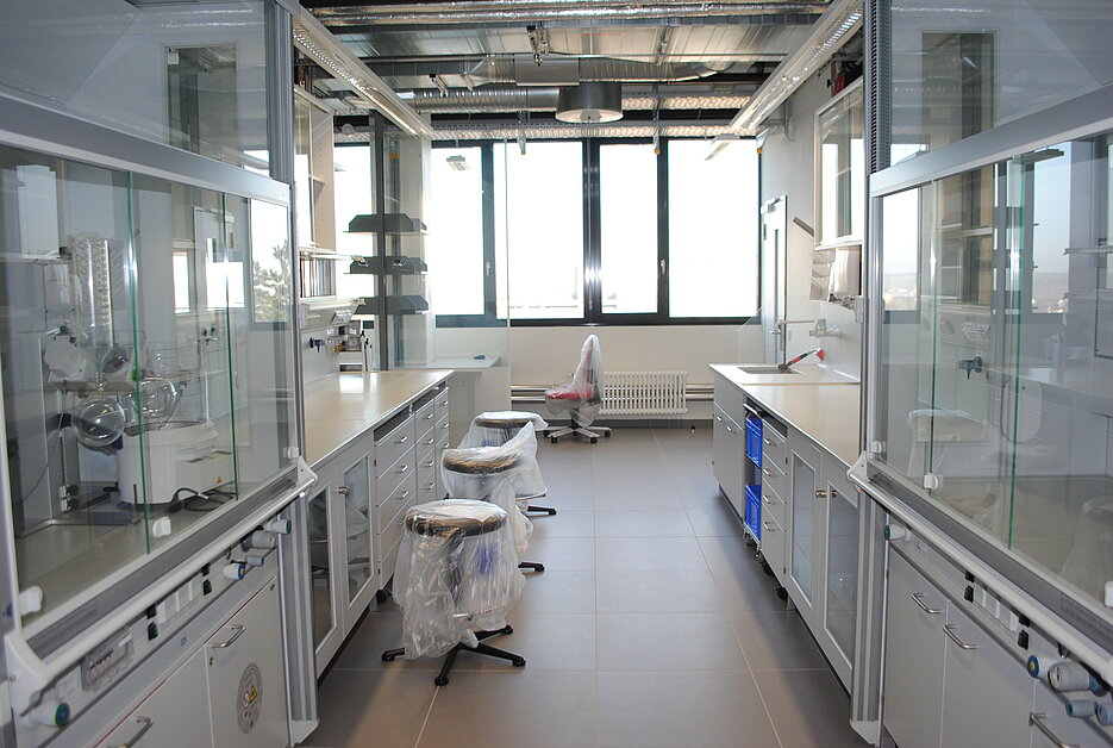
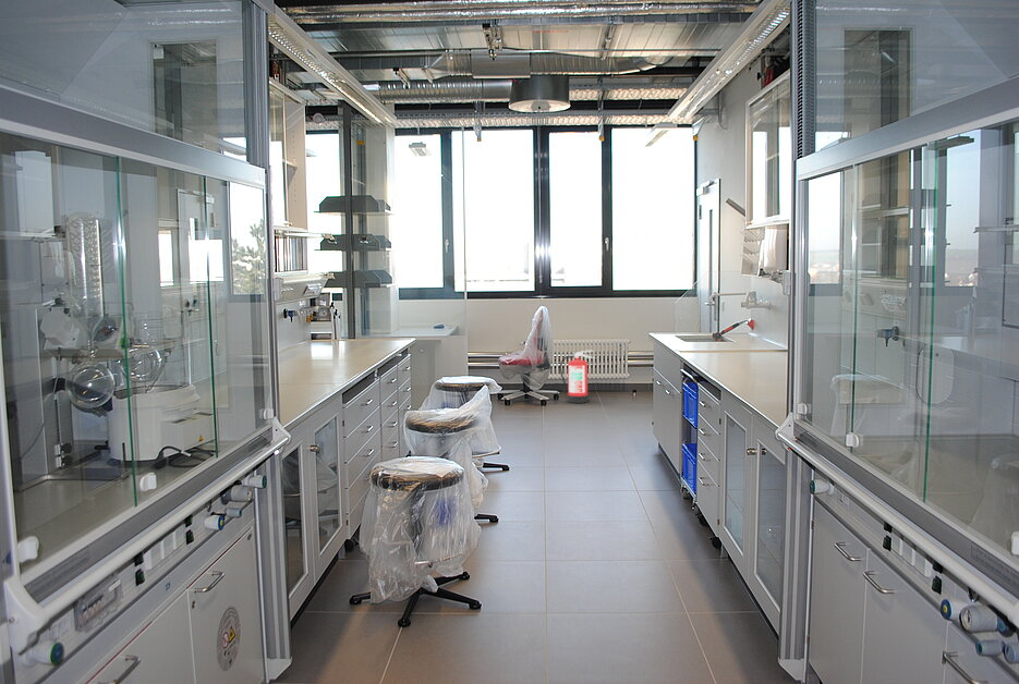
+ fire extinguisher [559,350,597,404]
